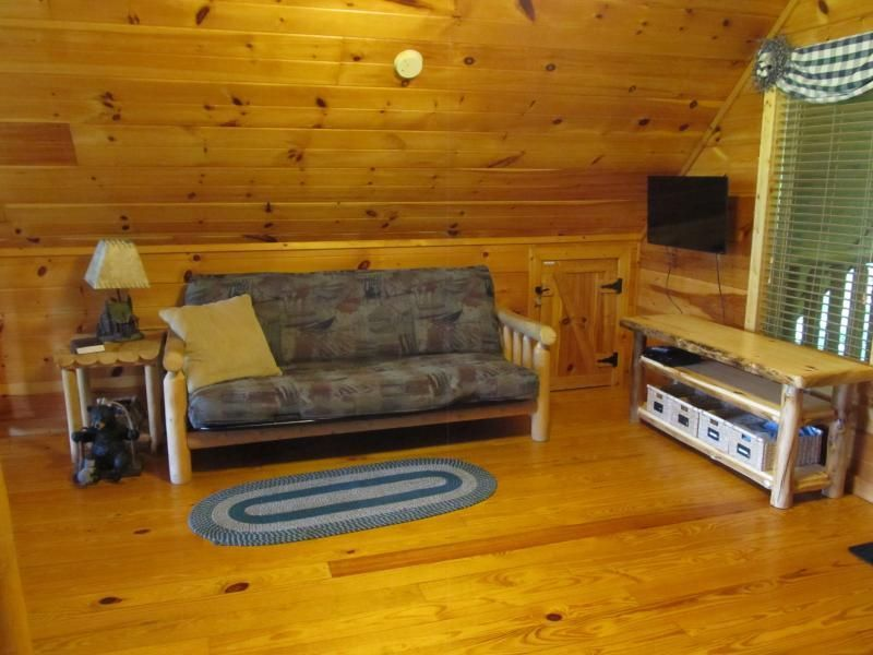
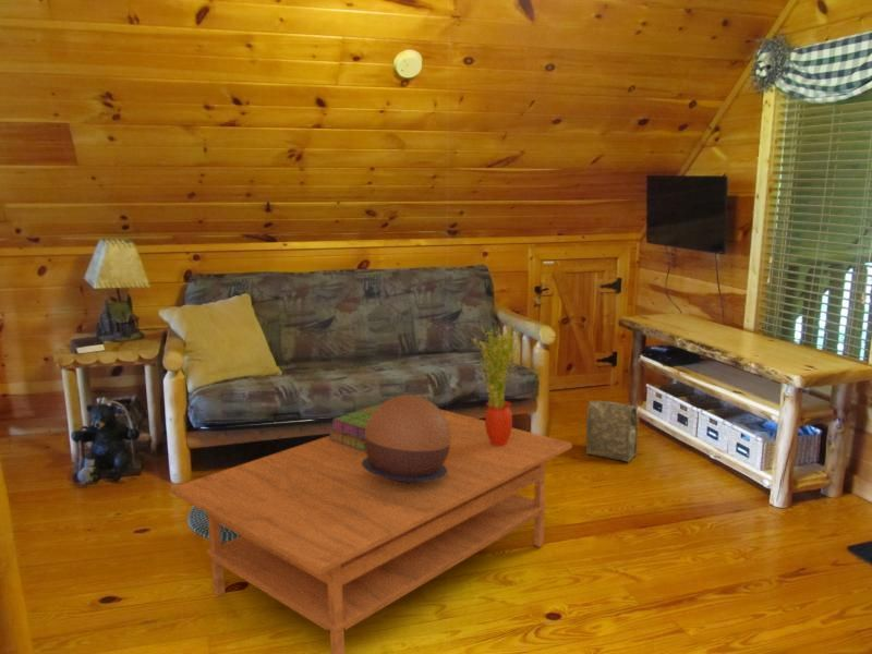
+ coffee table [169,408,573,654]
+ stack of books [328,402,382,452]
+ decorative bowl [362,393,450,484]
+ bag [584,399,639,463]
+ potted plant [472,322,521,446]
